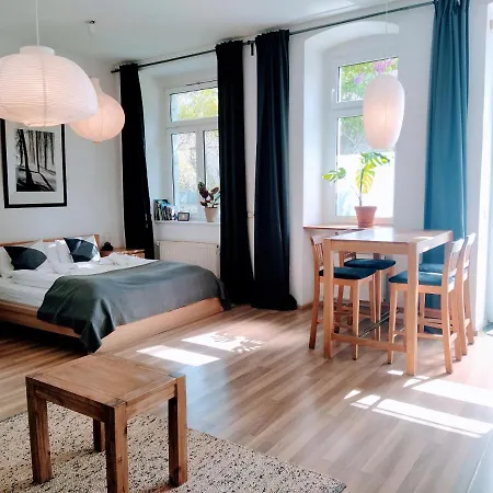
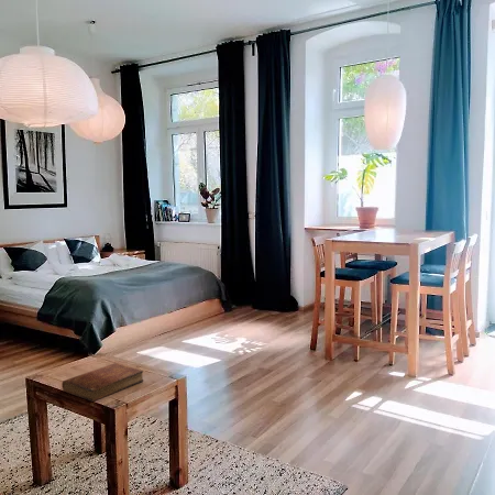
+ bible [61,362,144,403]
